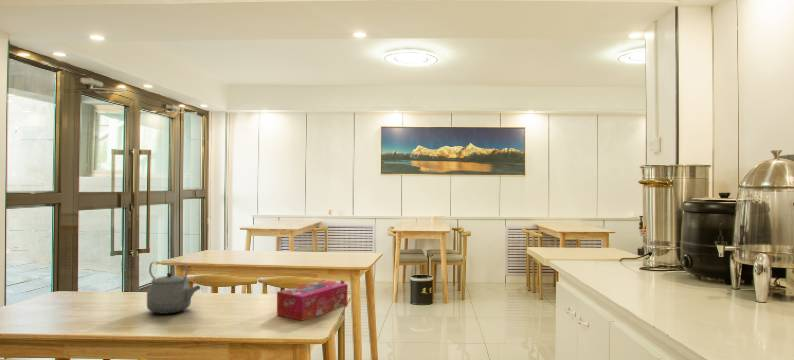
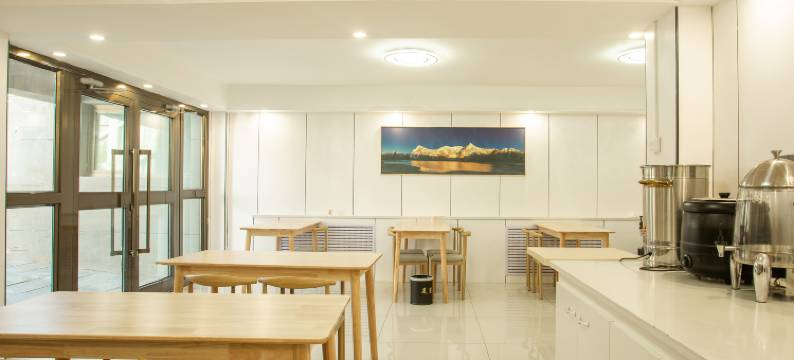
- tissue box [276,279,349,322]
- tea kettle [146,260,201,315]
